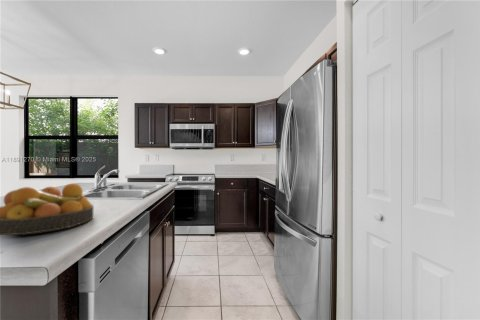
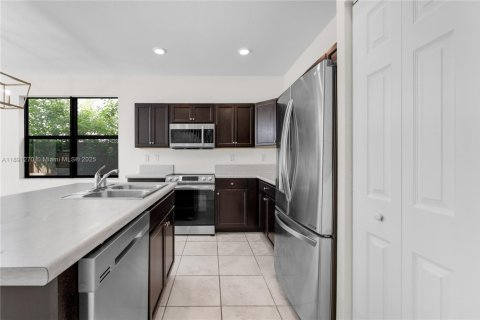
- fruit bowl [0,182,95,236]
